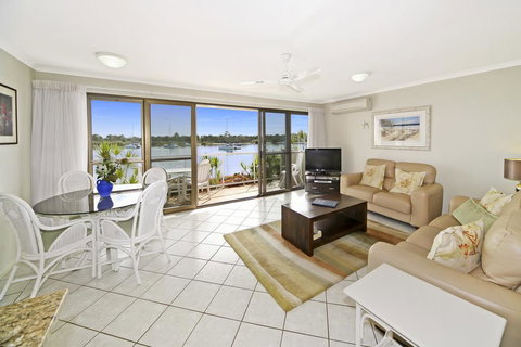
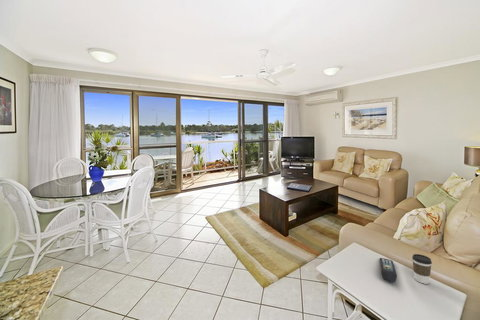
+ coffee cup [411,253,433,285]
+ remote control [379,257,398,283]
